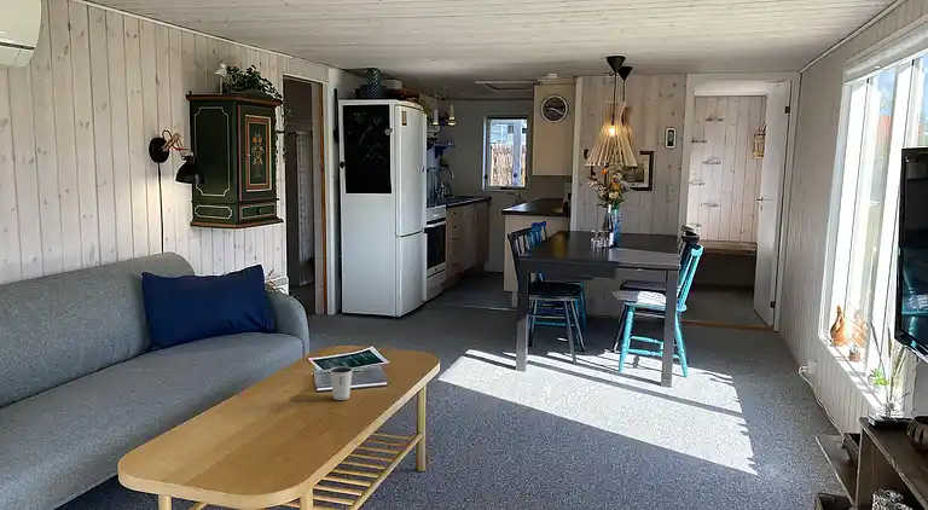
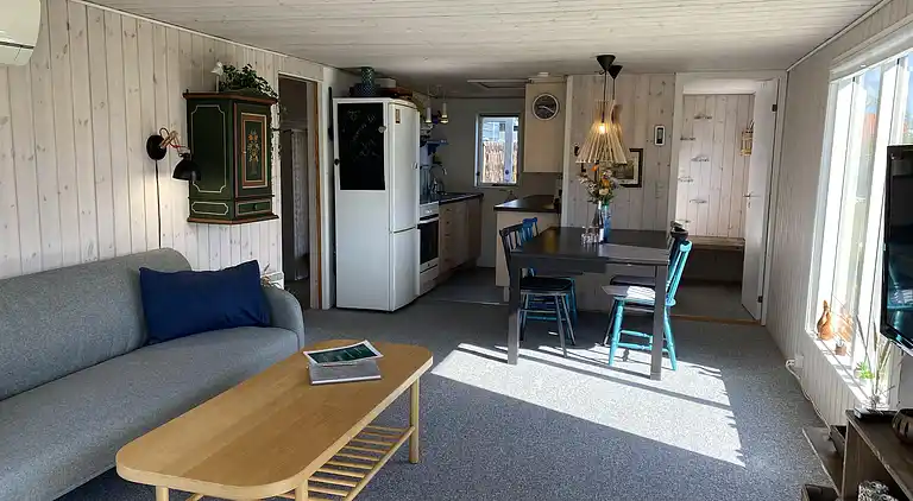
- dixie cup [329,365,354,401]
